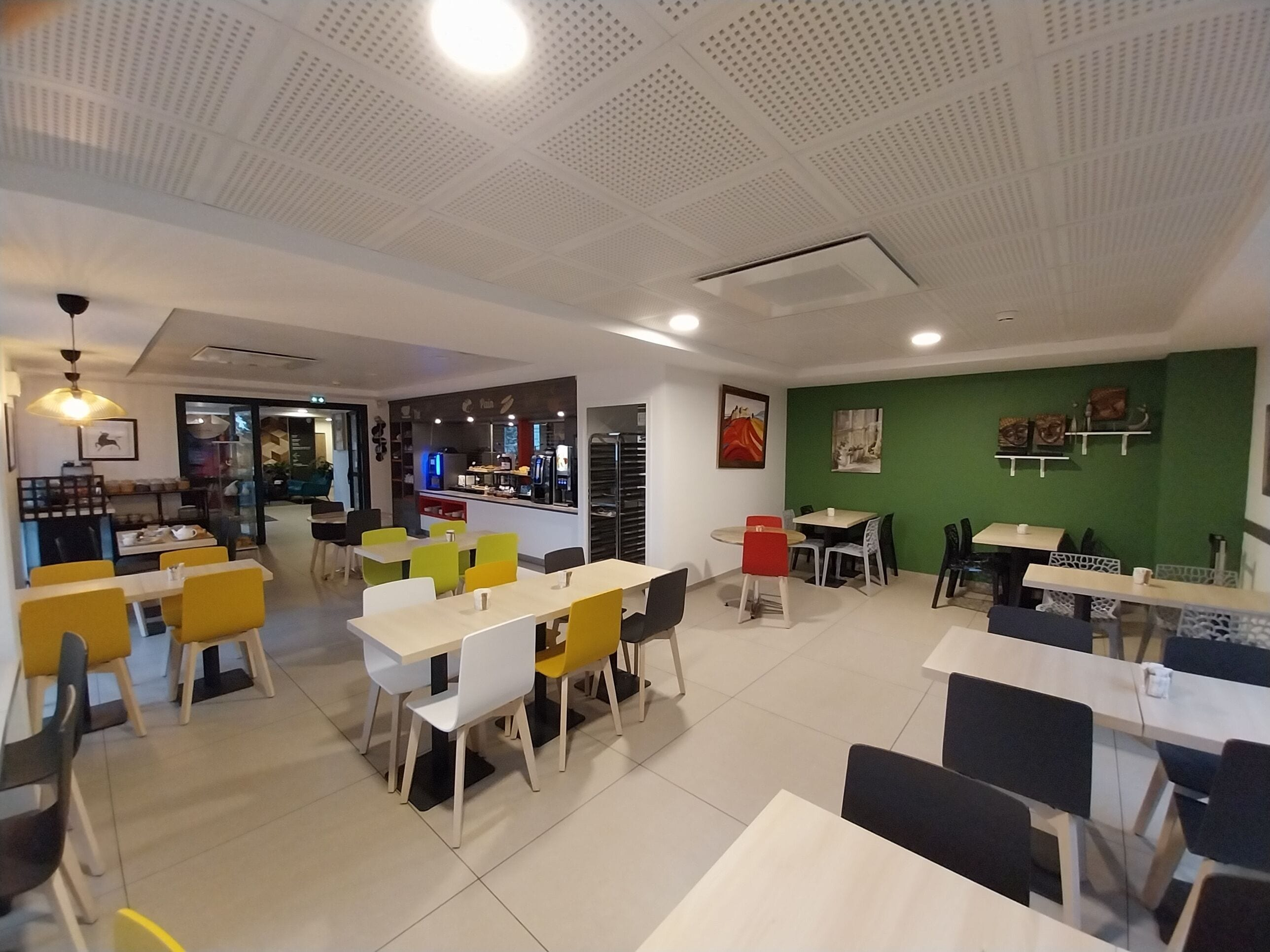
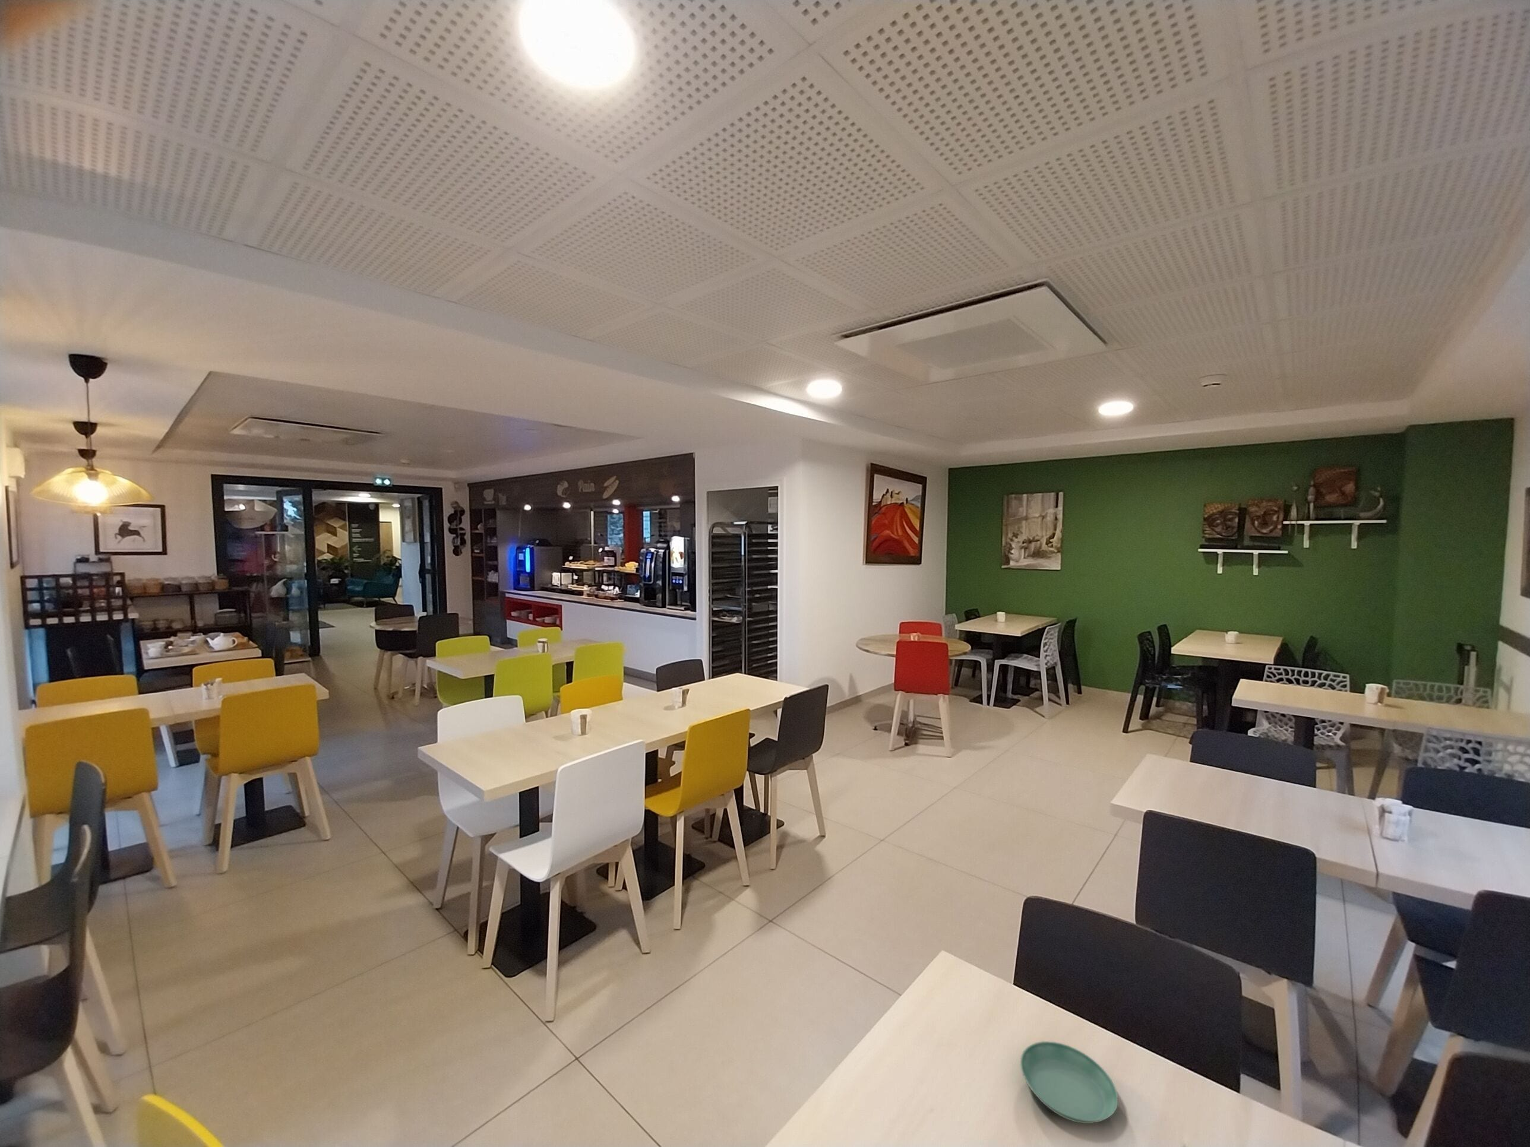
+ saucer [1020,1041,1118,1124]
